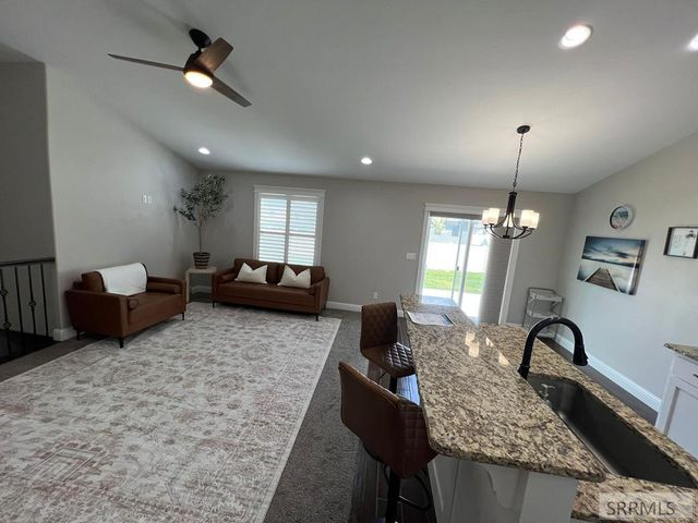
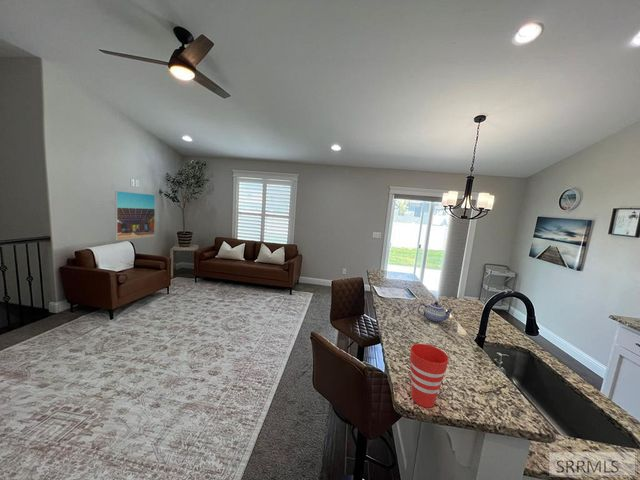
+ cup [409,343,450,409]
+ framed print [114,190,156,241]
+ teapot [417,301,454,324]
